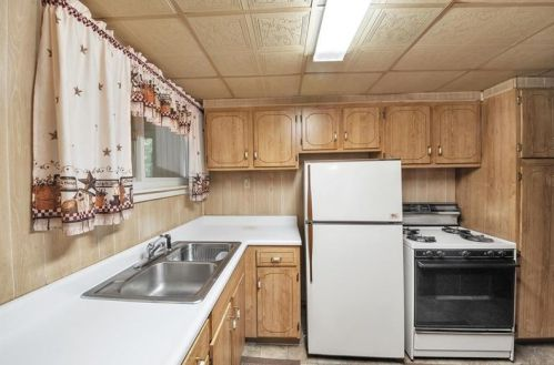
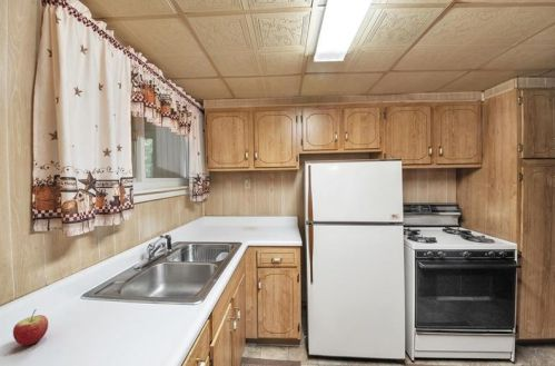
+ apple [12,308,49,346]
